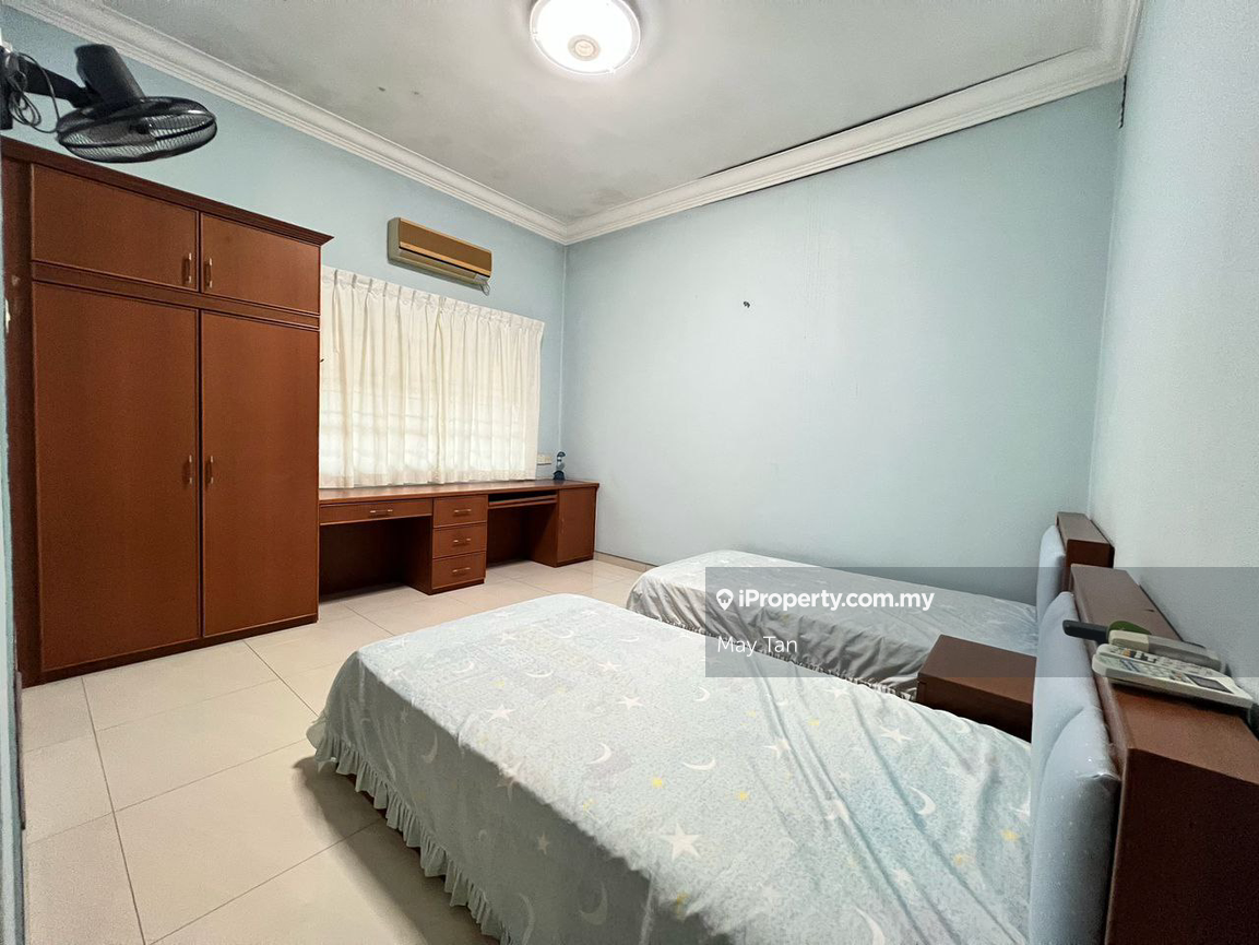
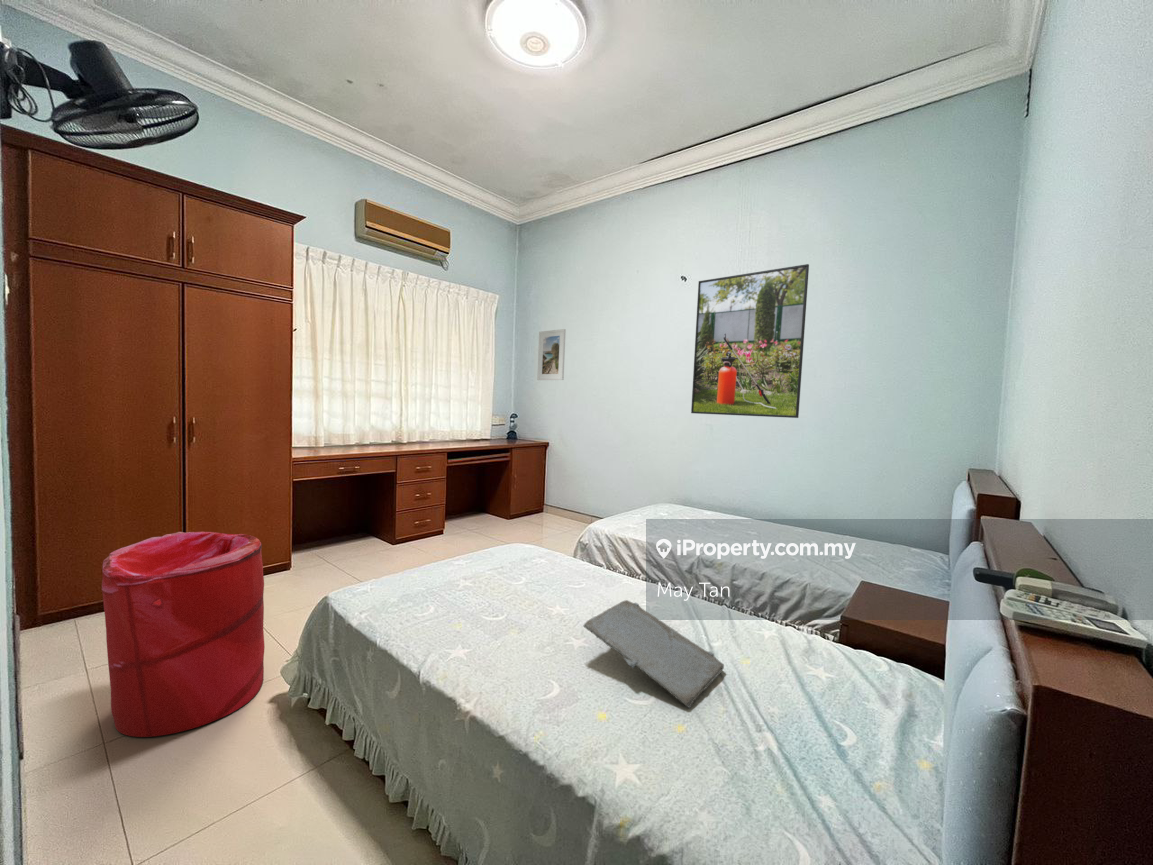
+ laundry hamper [101,531,266,738]
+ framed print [690,263,810,419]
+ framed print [536,328,567,381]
+ tray [582,599,725,709]
